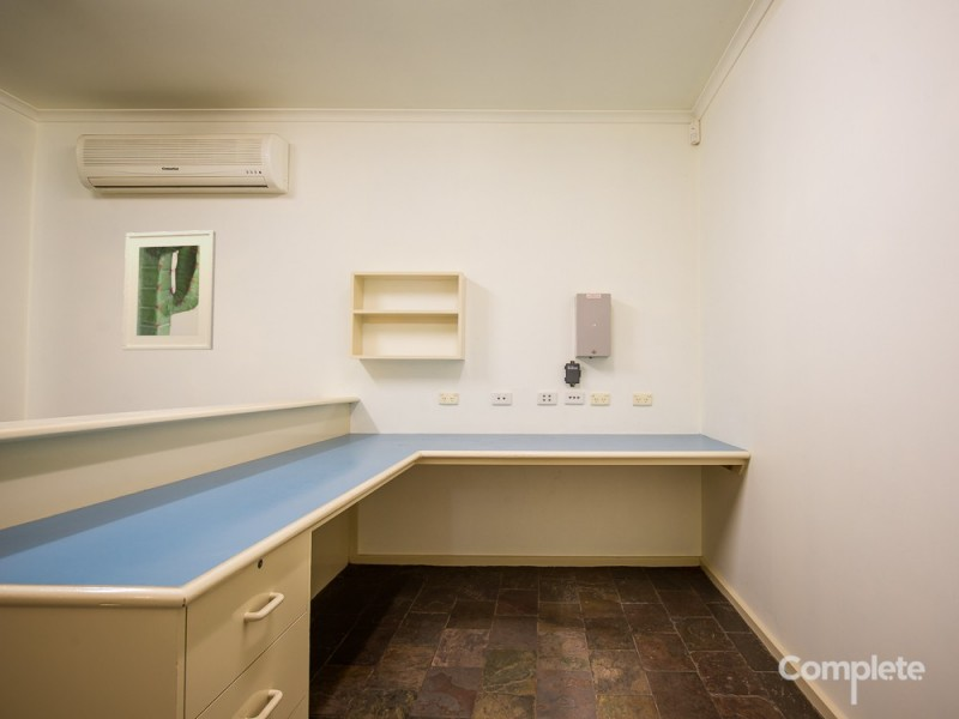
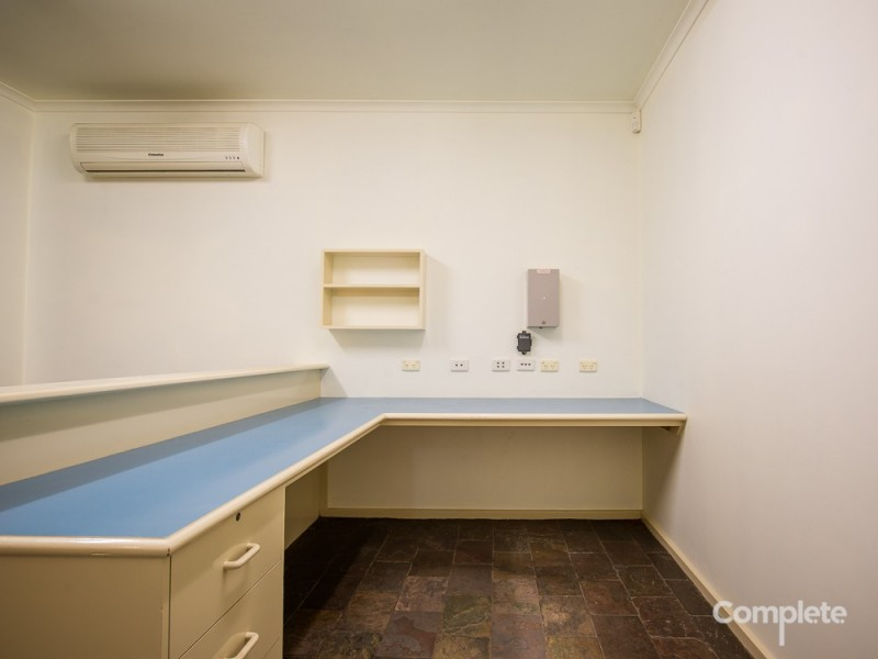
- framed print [121,229,217,351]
